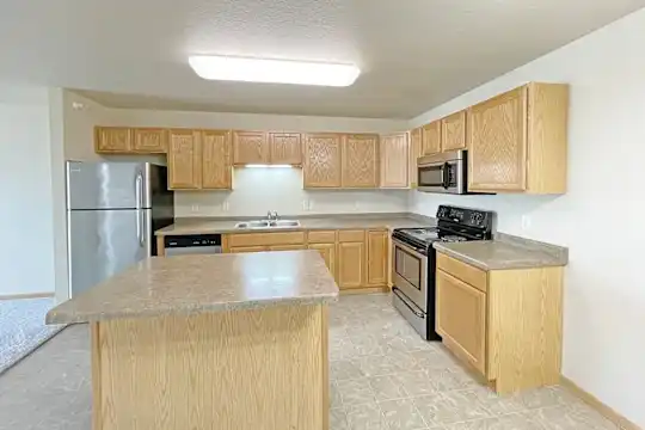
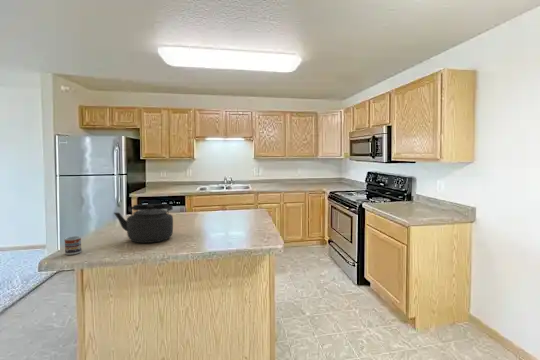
+ kettle [113,203,174,244]
+ cup [63,235,82,256]
